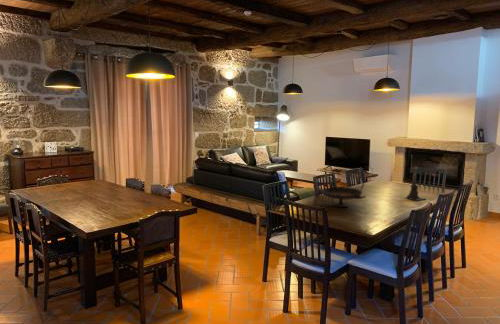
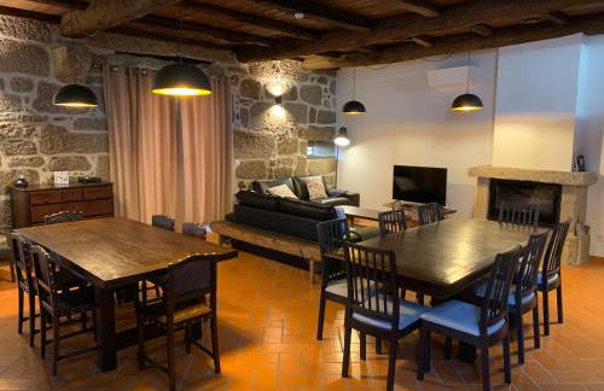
- candle holder [403,166,426,202]
- decorative bowl [317,186,367,208]
